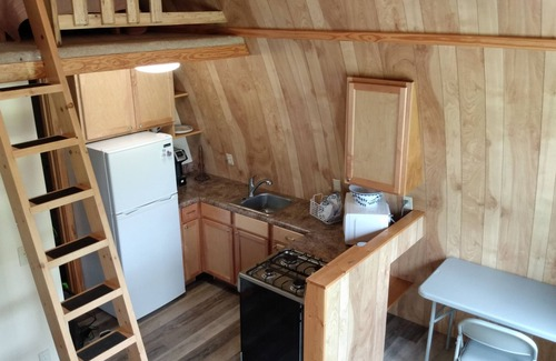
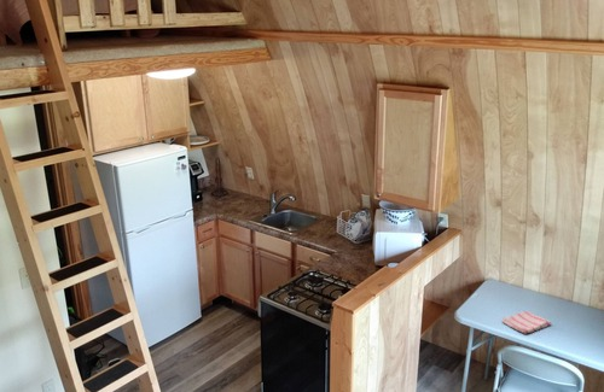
+ dish towel [500,310,552,335]
